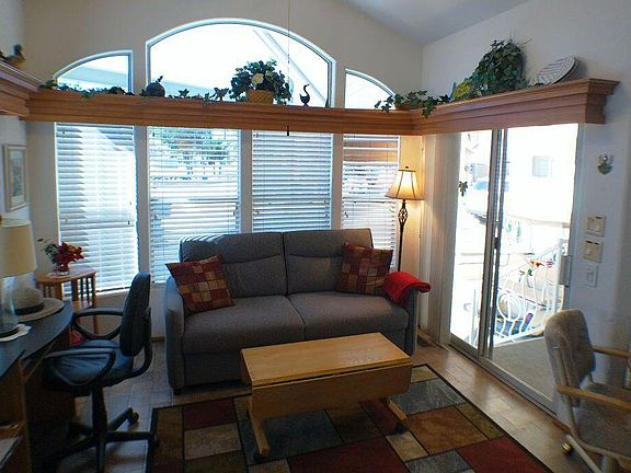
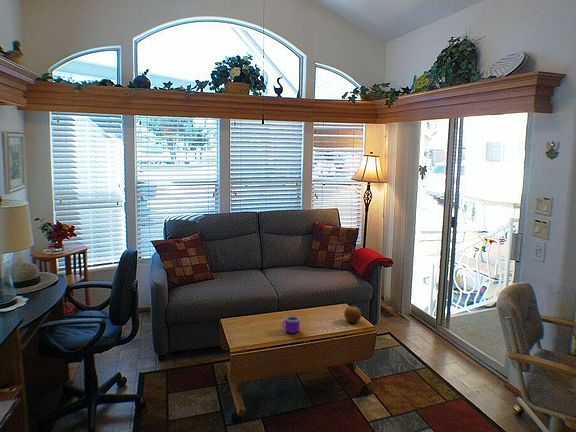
+ mug [281,315,301,334]
+ fruit [343,305,362,323]
